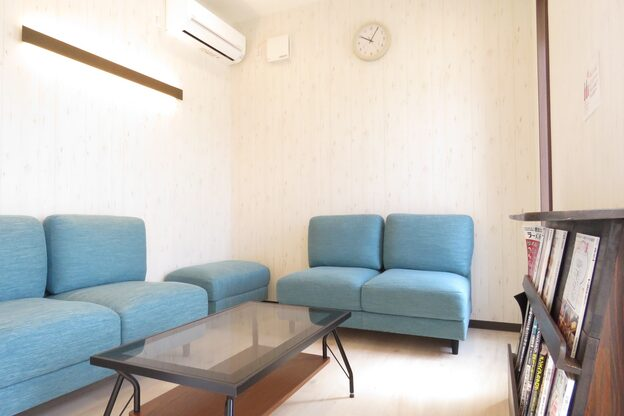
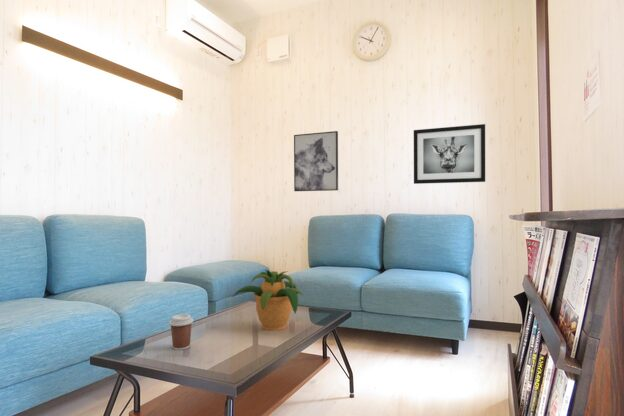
+ wall art [413,123,486,185]
+ wall art [293,130,339,192]
+ potted plant [231,269,306,331]
+ coffee cup [168,313,194,351]
